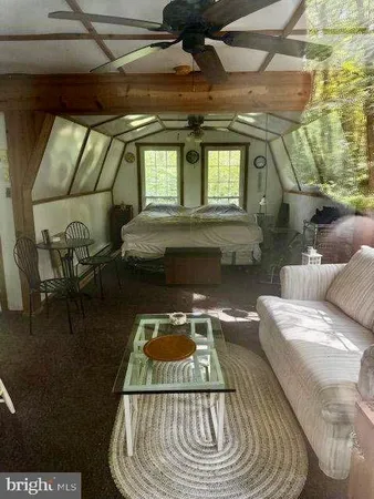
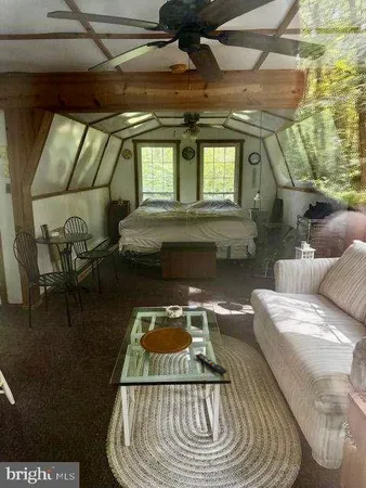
+ remote control [195,351,227,376]
